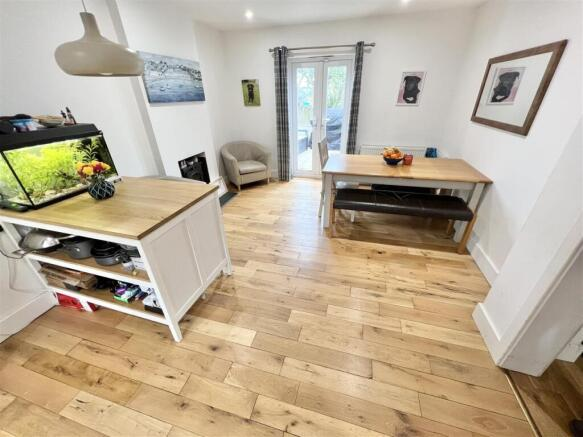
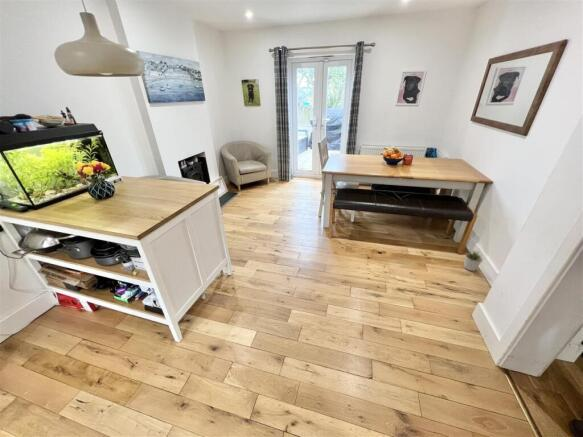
+ potted plant [463,250,484,272]
